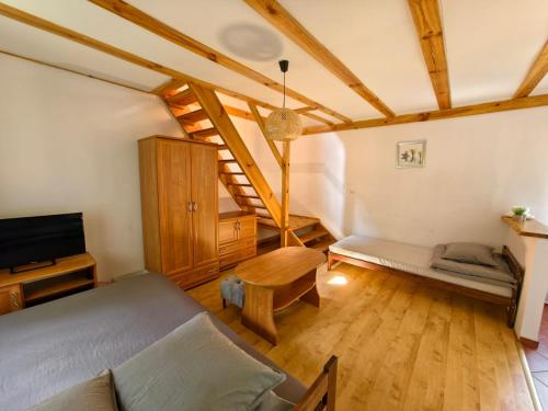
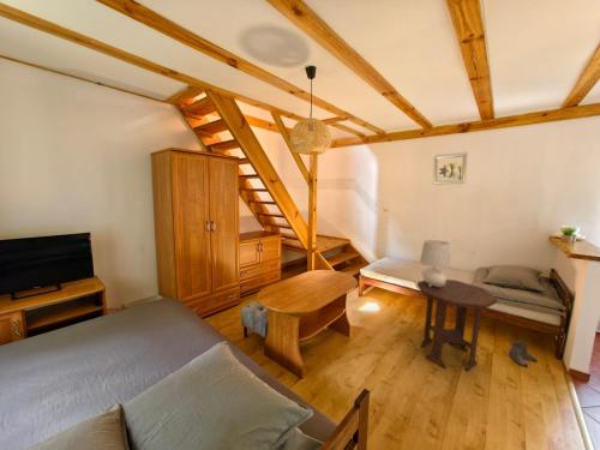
+ side table [416,278,498,372]
+ boots [508,341,539,367]
+ table lamp [419,239,452,287]
